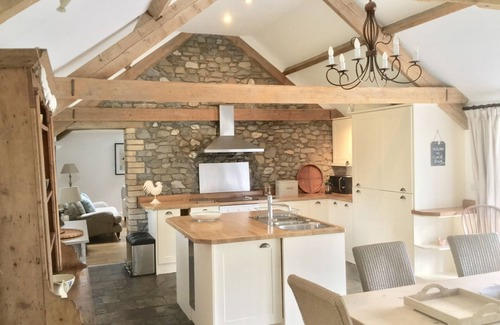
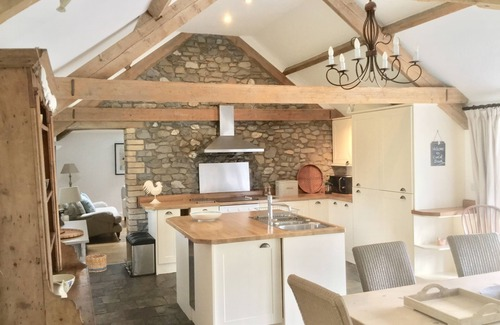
+ basket [85,253,108,274]
